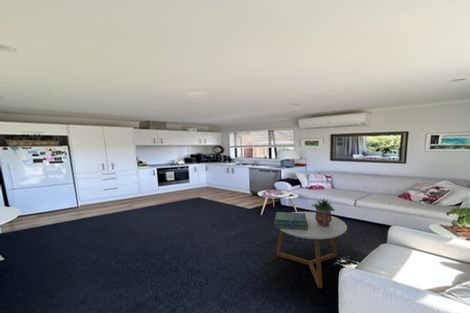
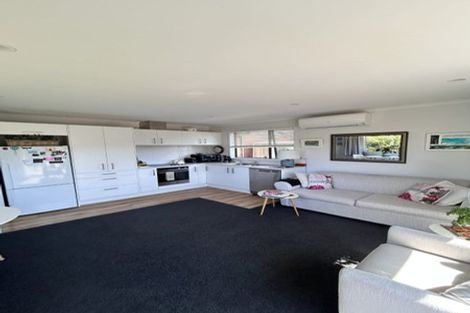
- coffee table [275,211,348,289]
- potted plant [311,198,336,226]
- stack of books [273,211,308,230]
